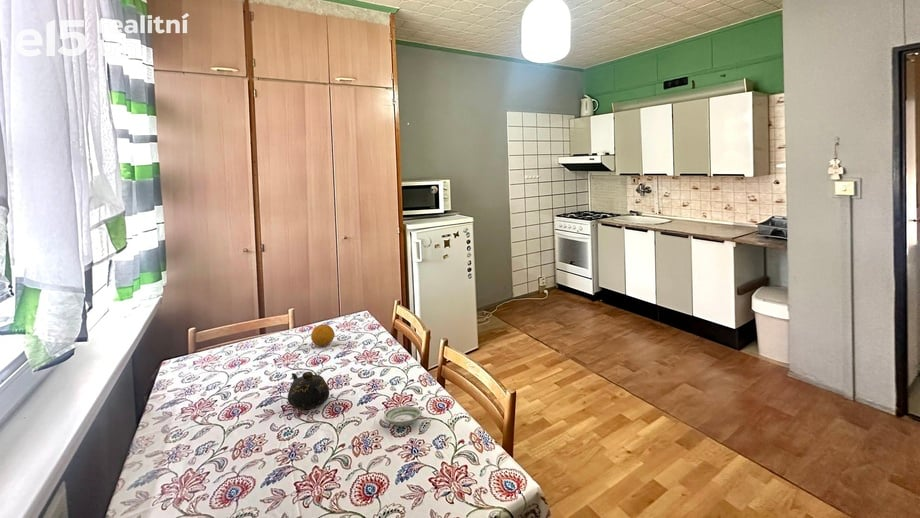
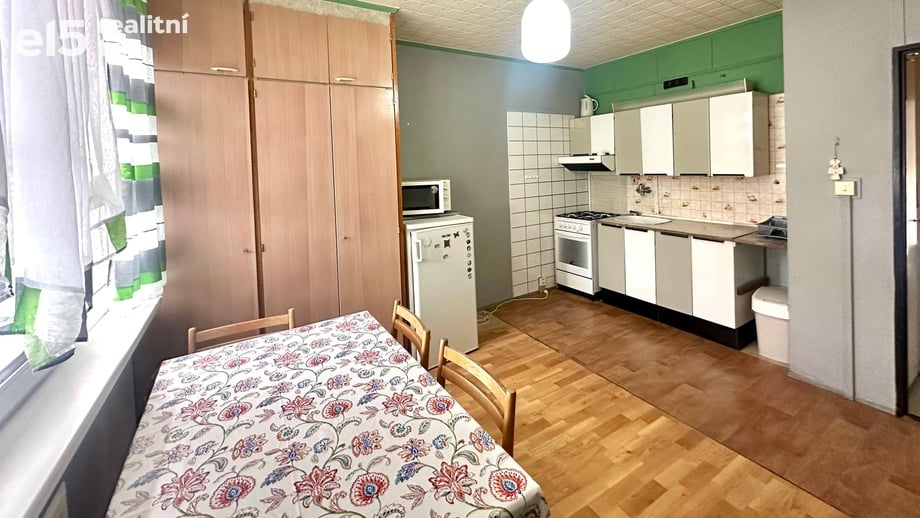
- saucer [383,405,423,427]
- fruit [310,323,335,347]
- teapot [287,371,330,410]
